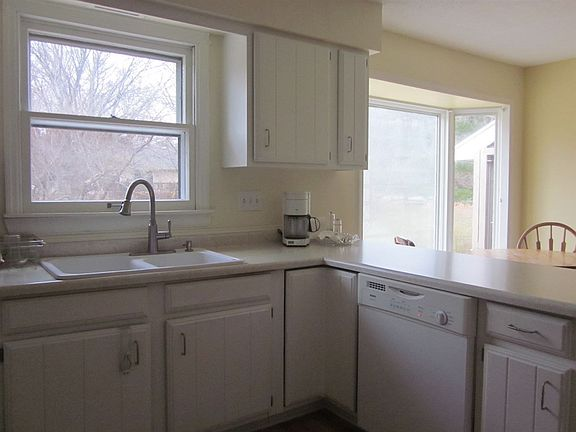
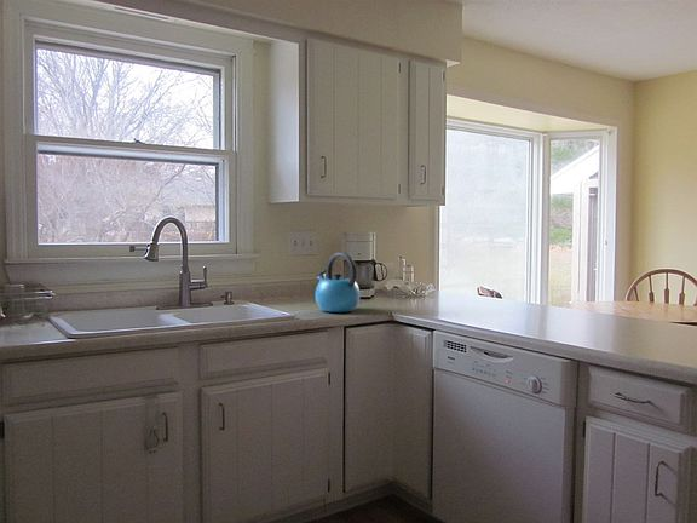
+ kettle [315,252,361,314]
